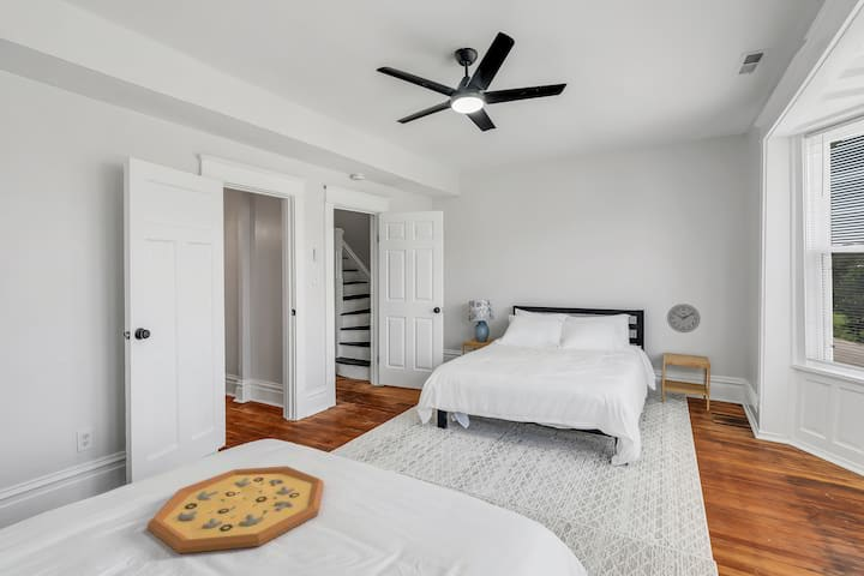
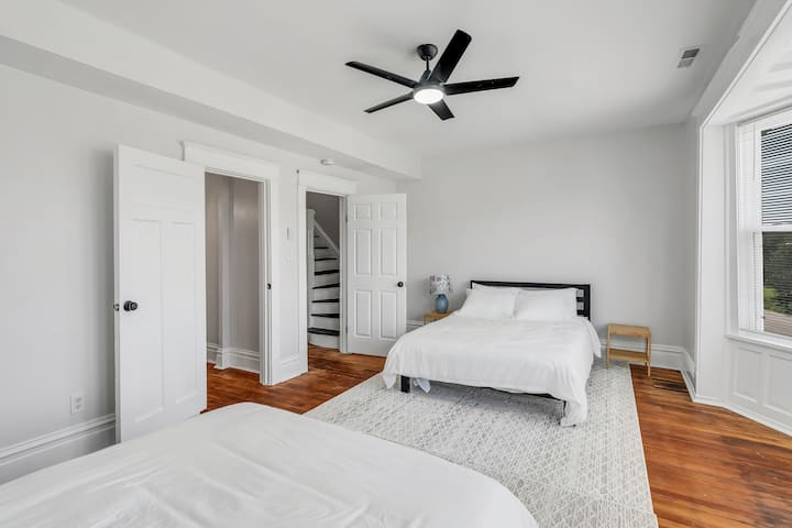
- decorative tray [146,464,325,554]
- wall clock [666,302,701,334]
